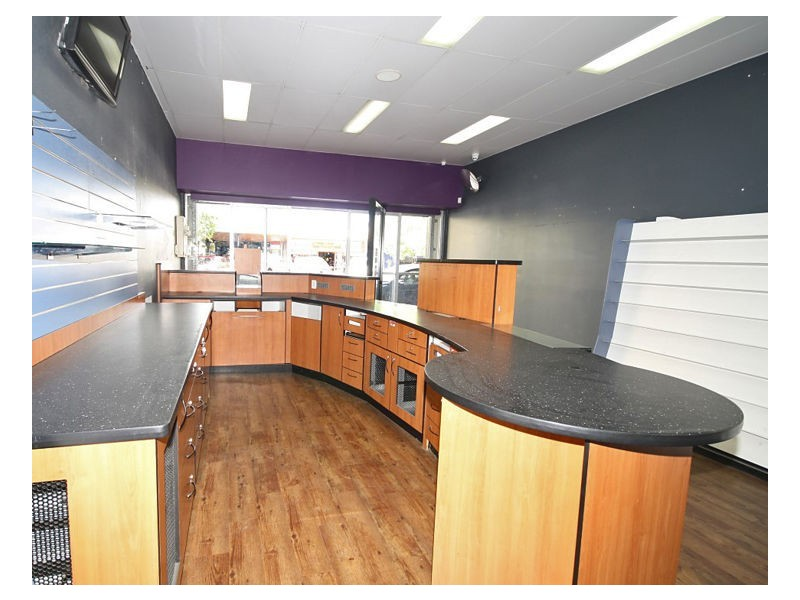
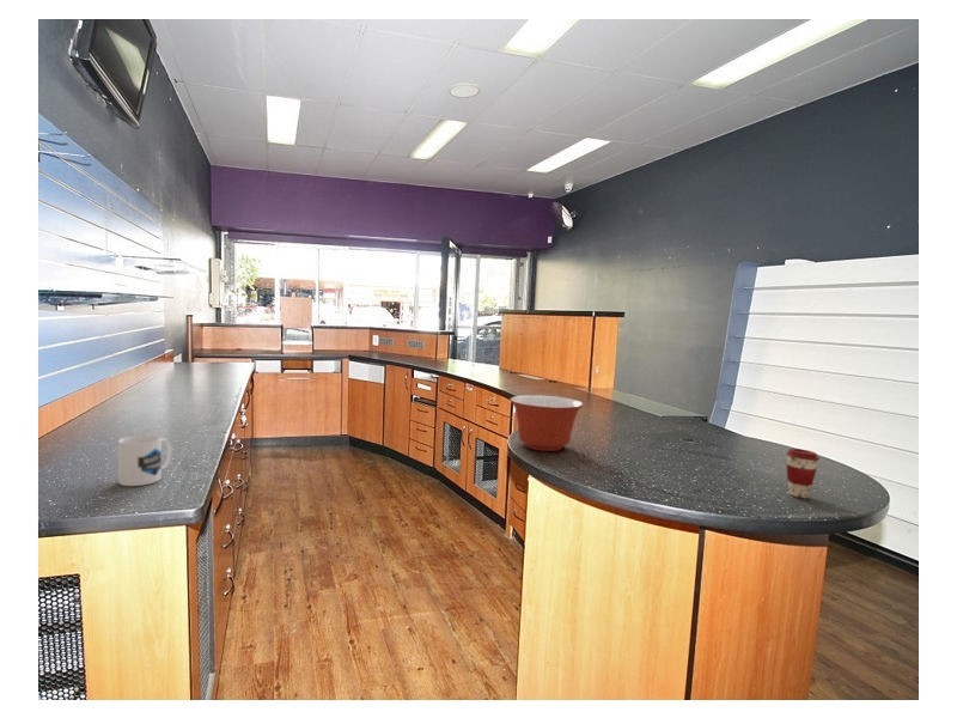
+ coffee cup [785,448,821,499]
+ mug [117,434,172,487]
+ mixing bowl [508,395,585,452]
